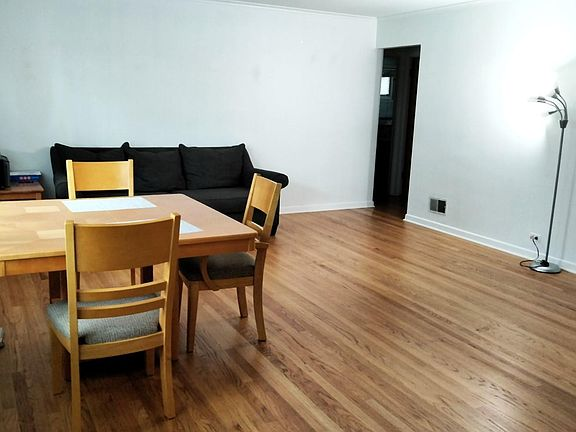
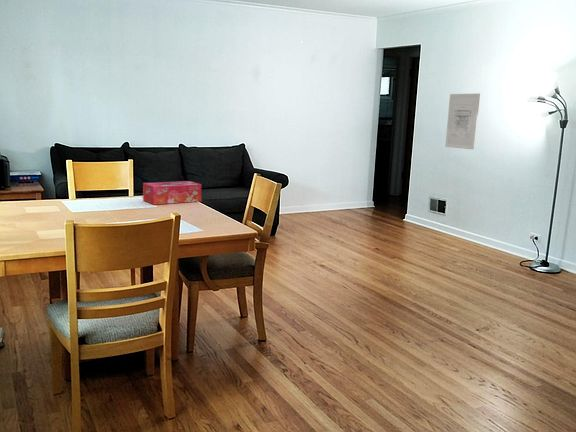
+ wall art [444,93,481,151]
+ tissue box [142,180,202,206]
